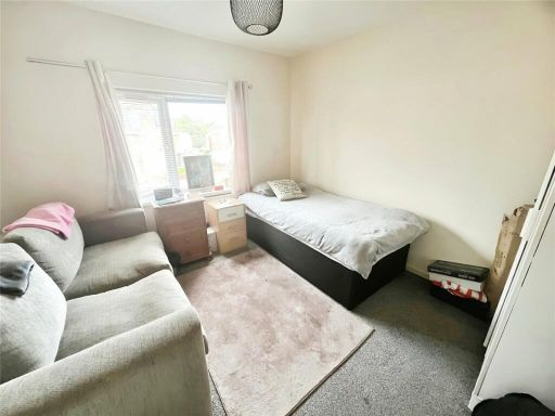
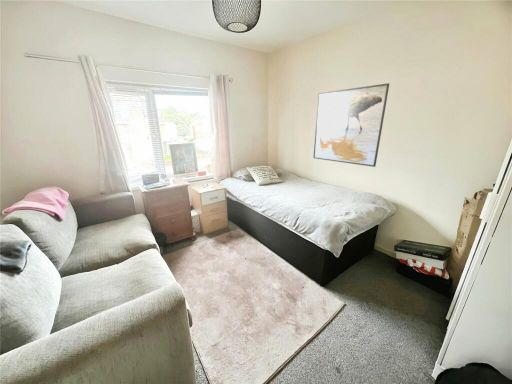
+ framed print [312,82,390,168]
